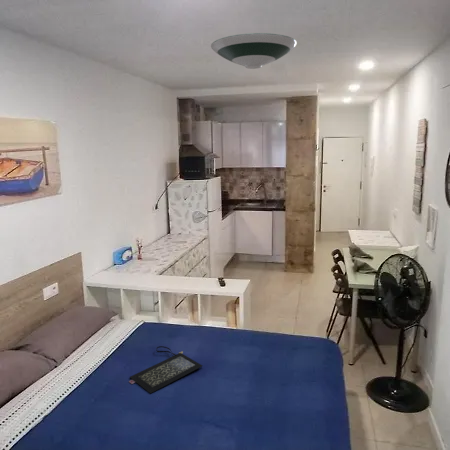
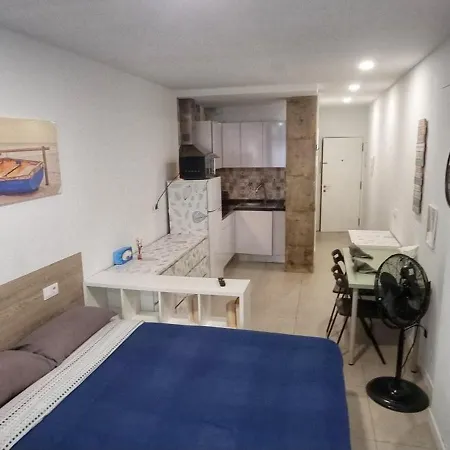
- clutch bag [128,345,203,394]
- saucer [210,32,298,70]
